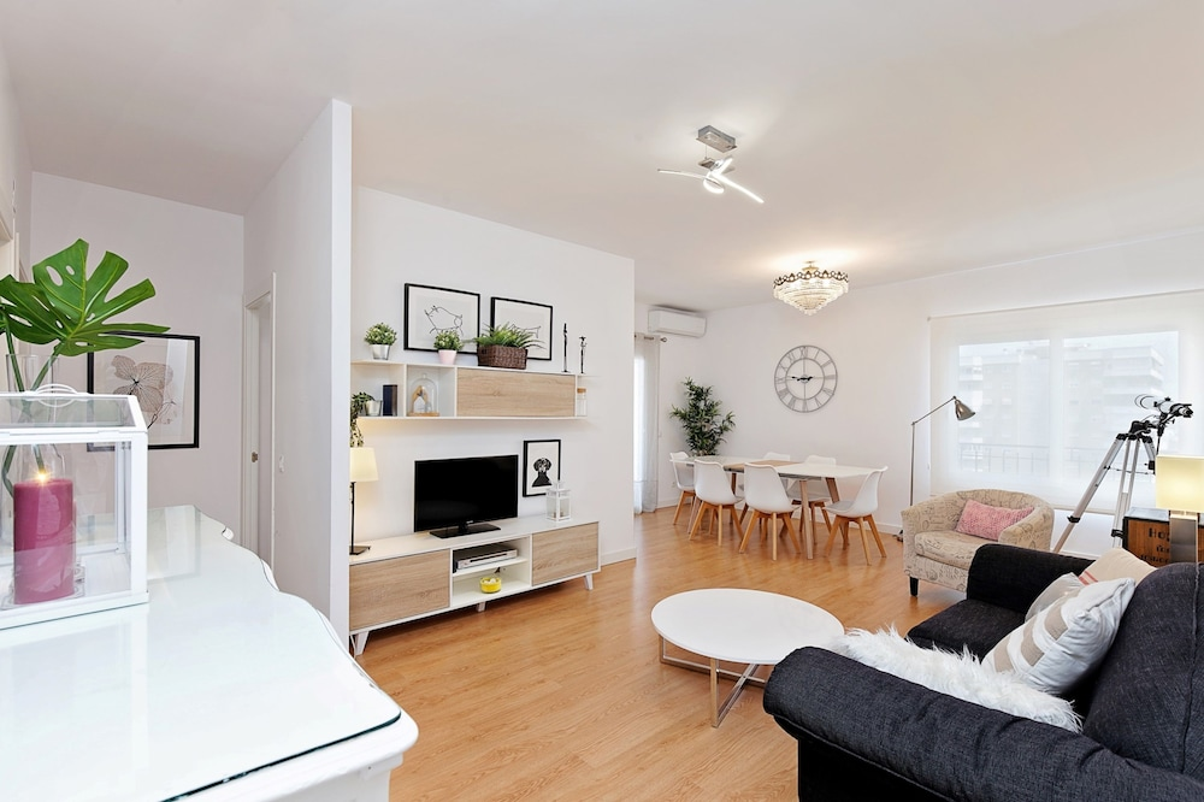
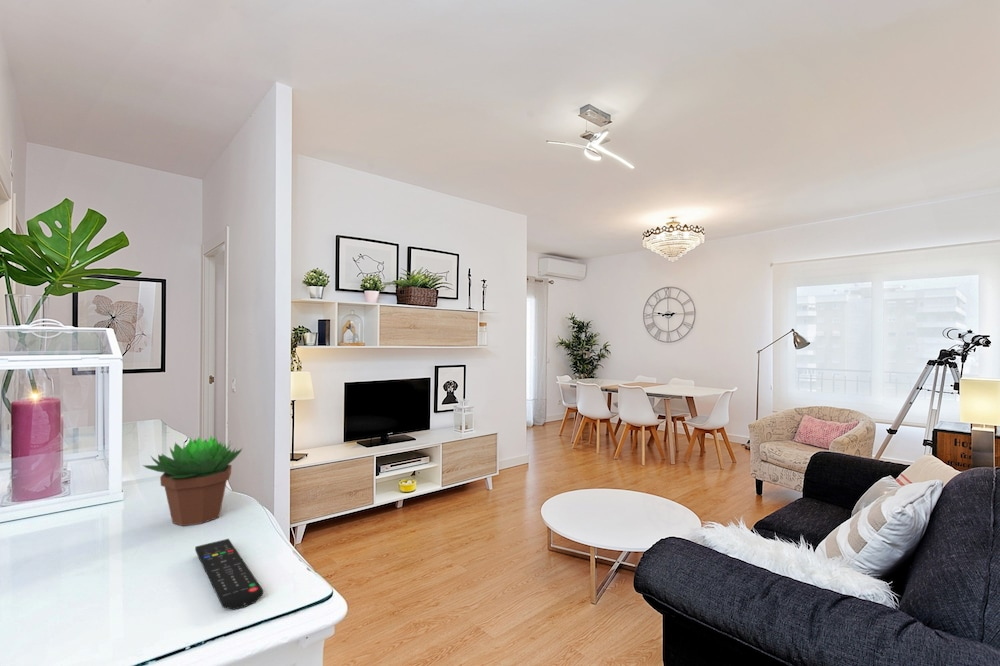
+ succulent plant [142,434,244,527]
+ remote control [194,538,264,610]
